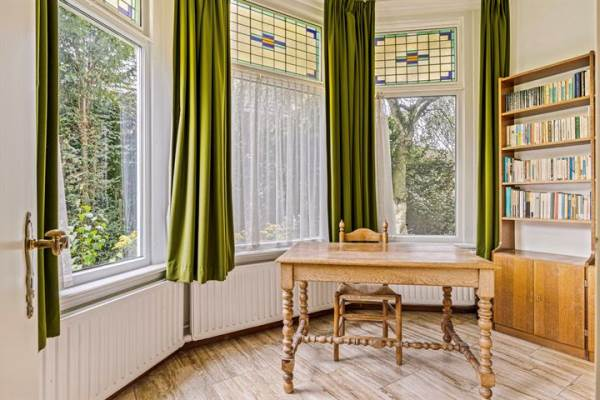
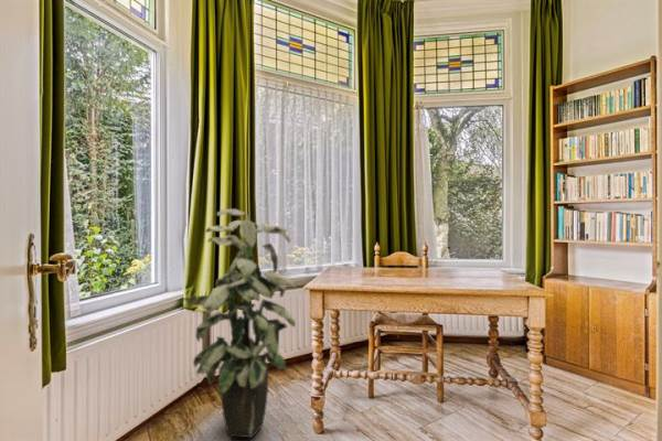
+ indoor plant [182,208,298,439]
